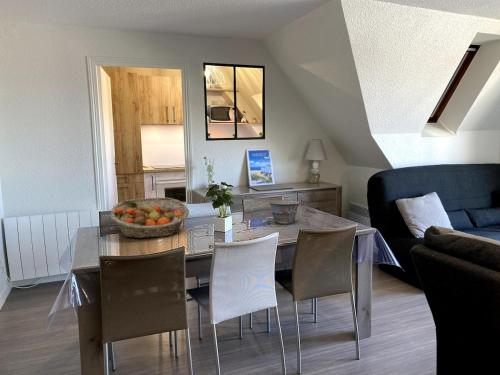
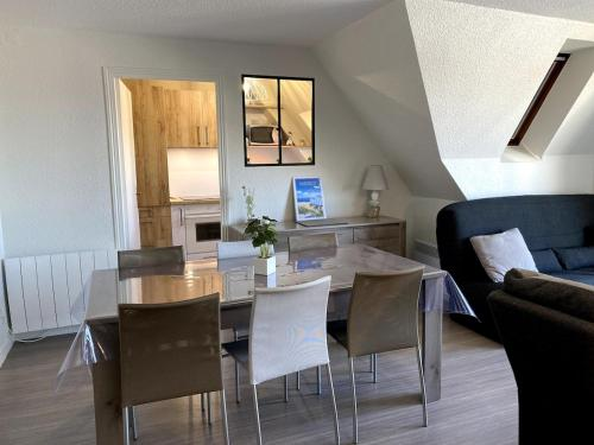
- fruit basket [110,196,190,239]
- bowl [268,199,301,225]
